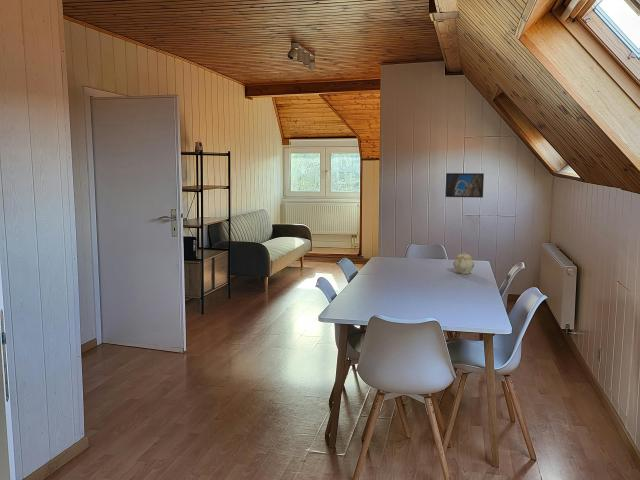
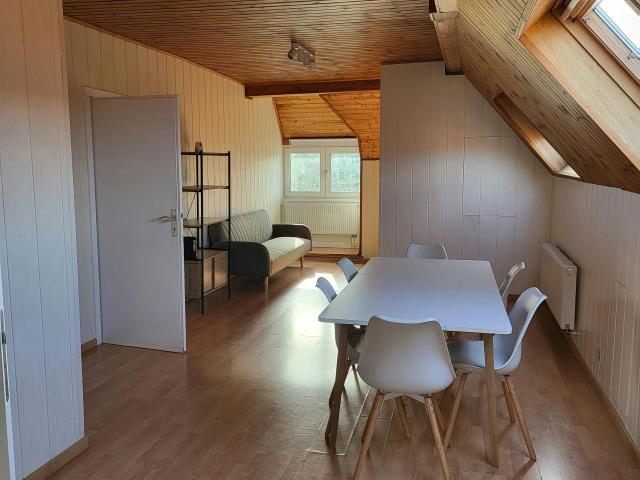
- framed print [445,172,485,199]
- teapot [452,251,475,275]
